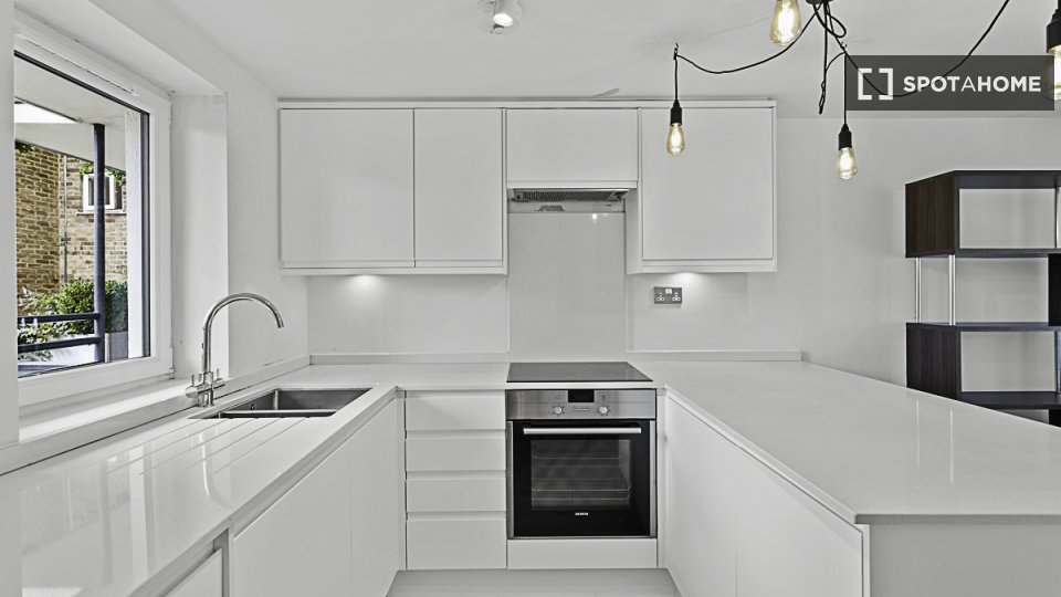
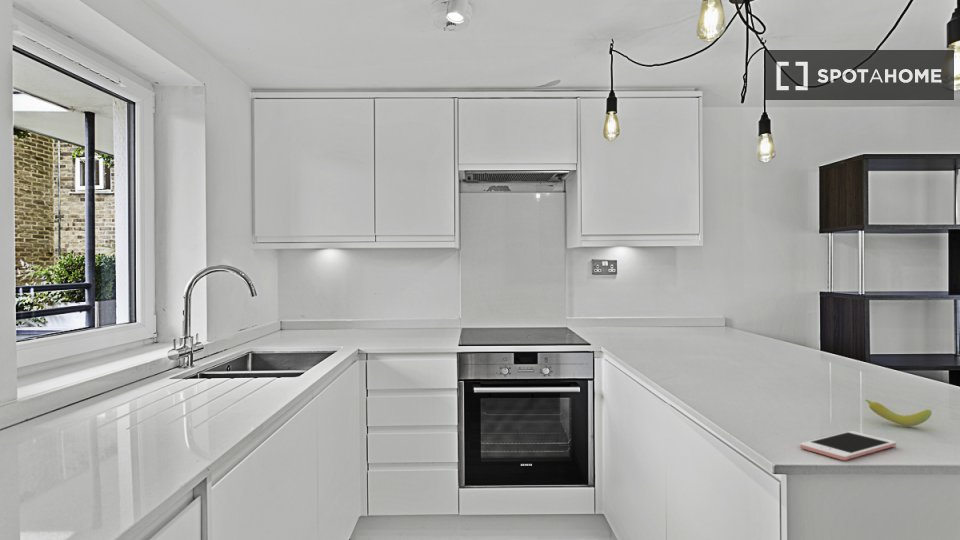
+ cell phone [799,430,897,461]
+ fruit [864,399,933,427]
